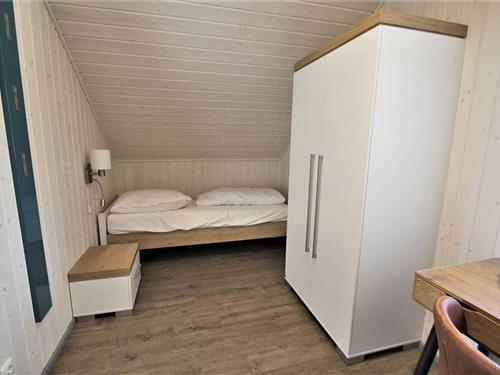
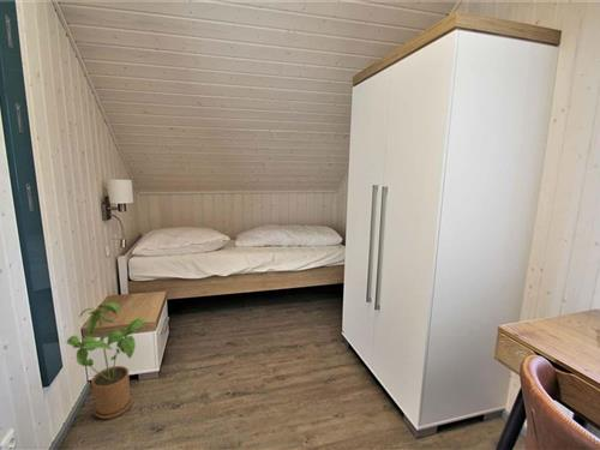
+ house plant [65,301,149,420]
